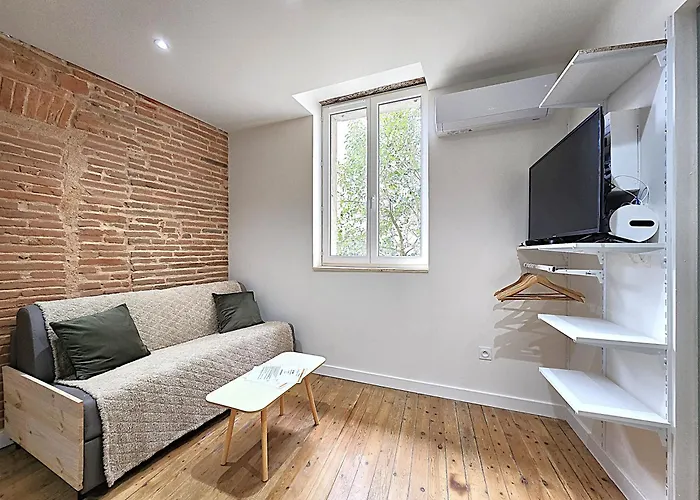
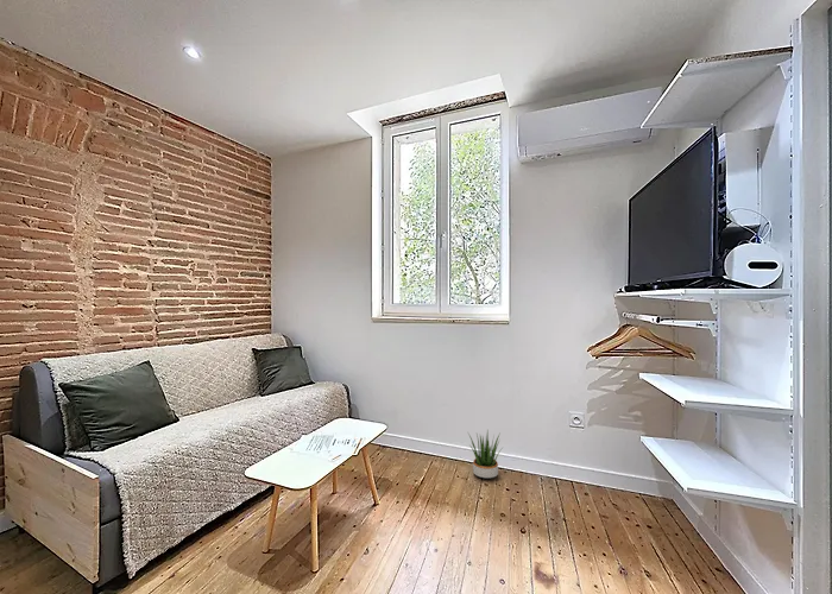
+ potted plant [467,429,503,480]
